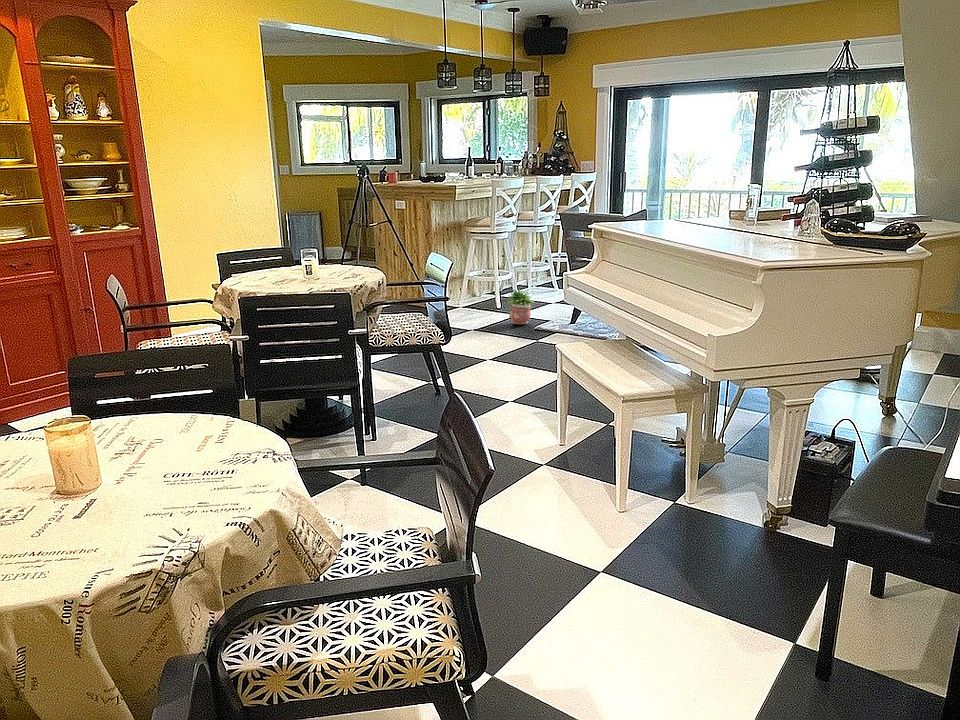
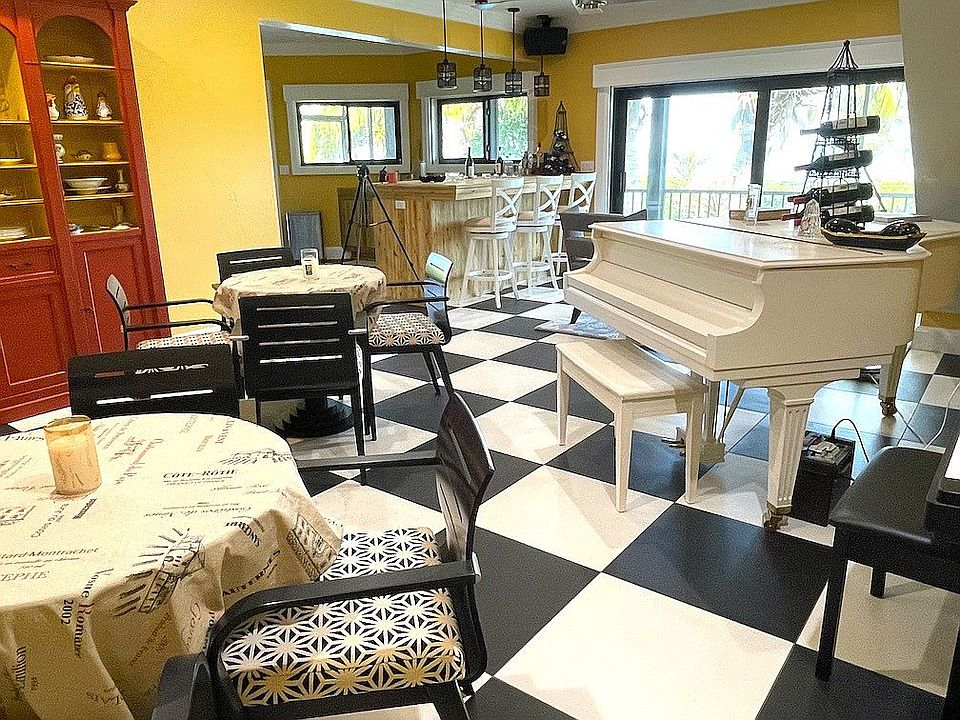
- potted plant [507,287,535,325]
